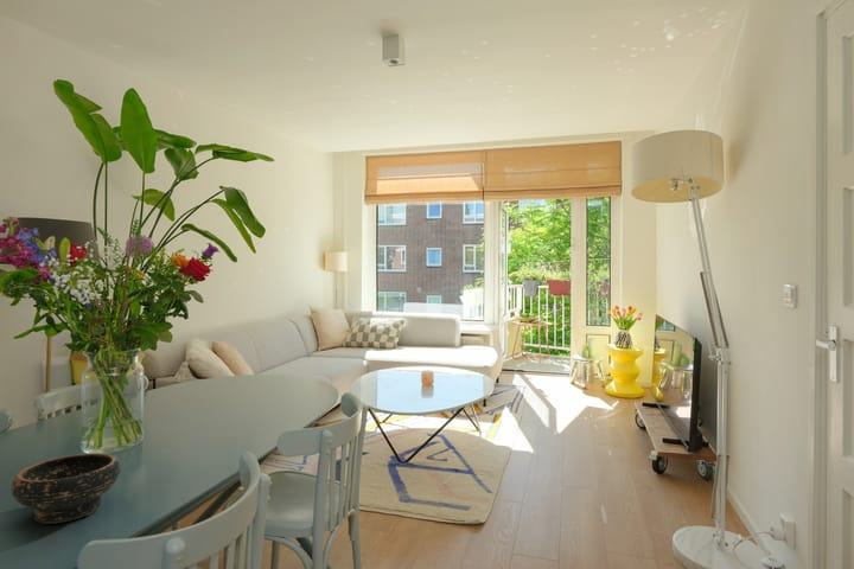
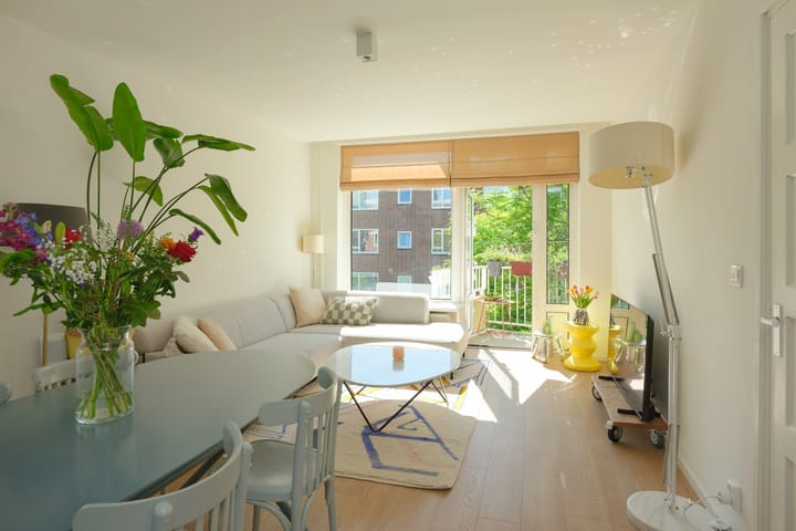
- bowl [11,452,121,525]
